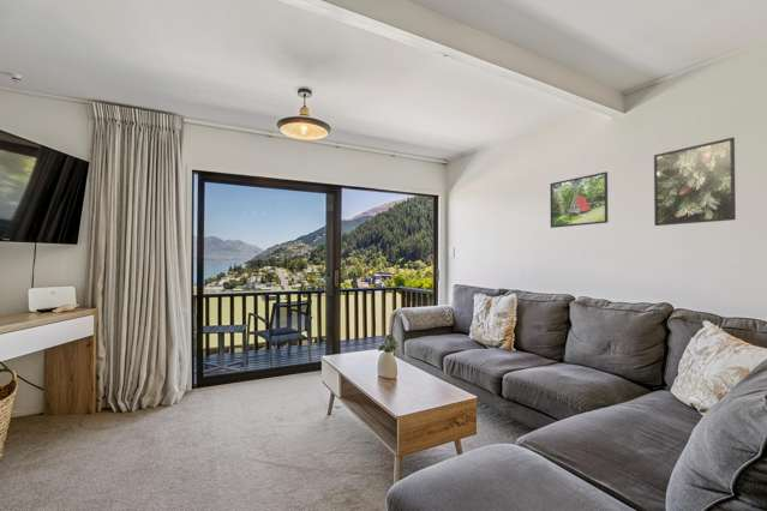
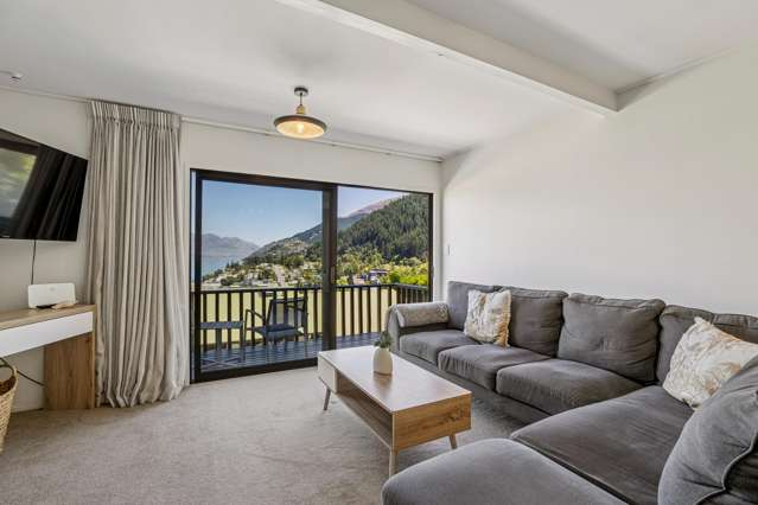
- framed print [653,137,737,227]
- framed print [549,170,610,229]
